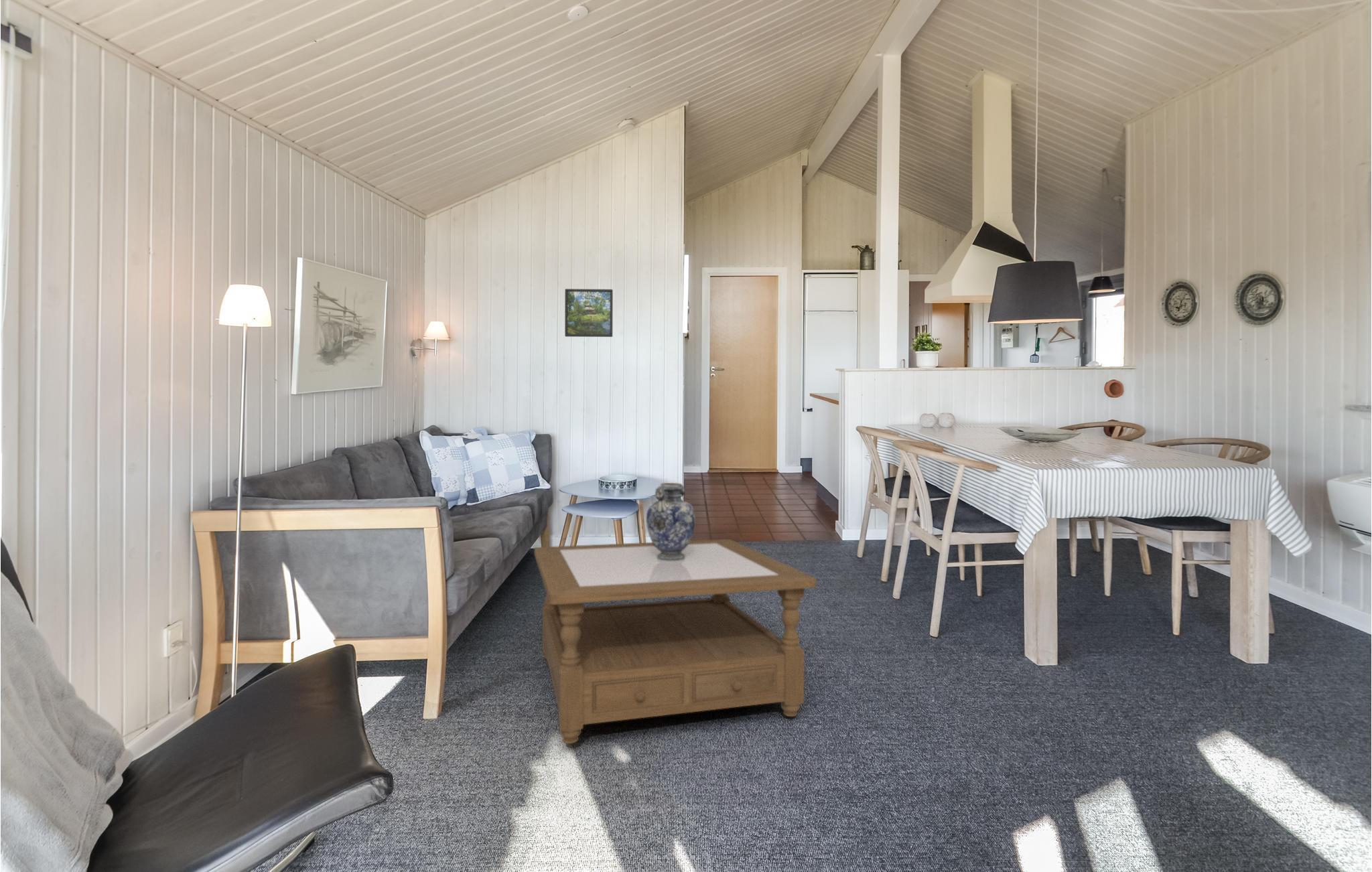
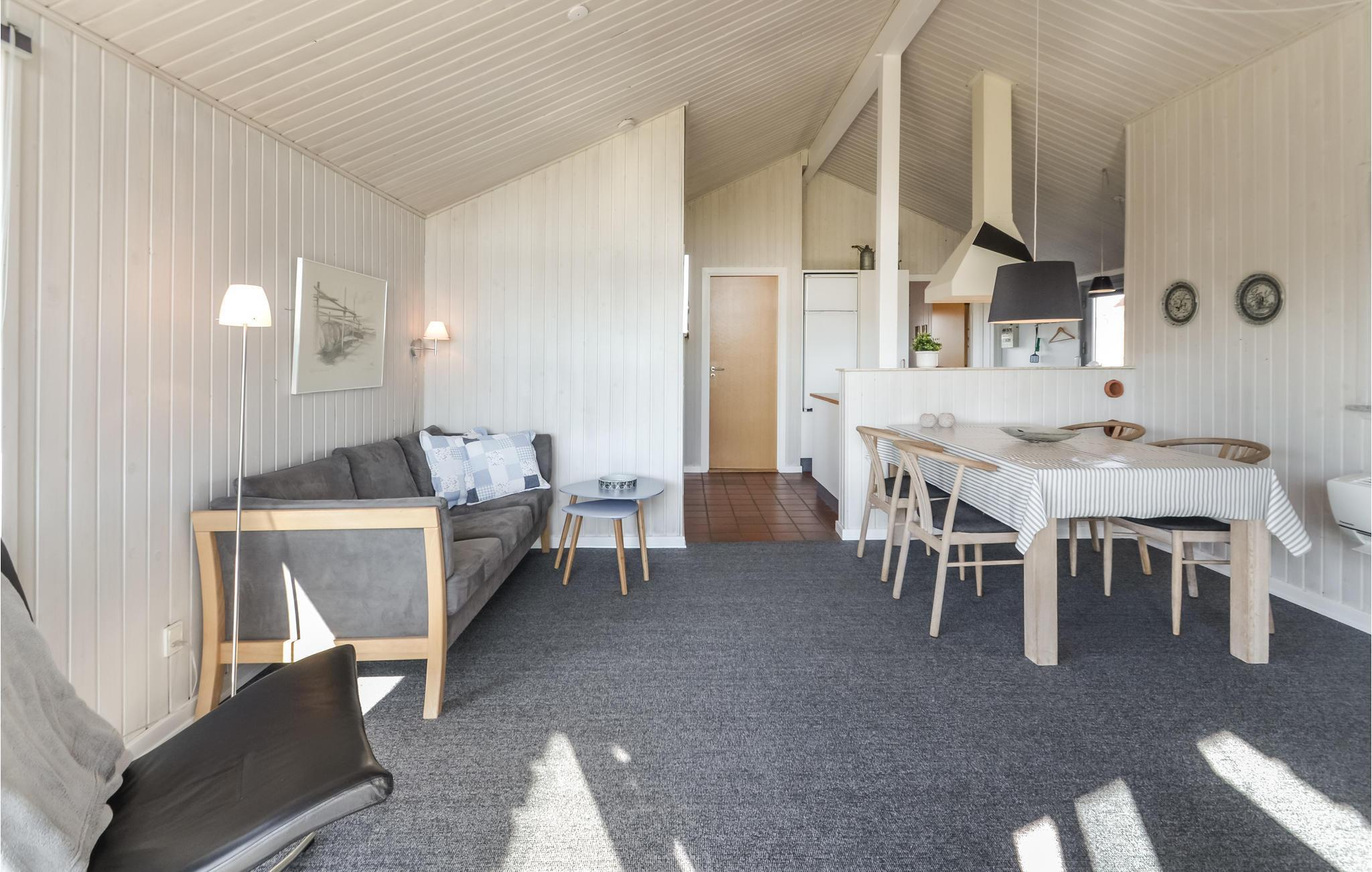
- decorative vase [646,482,696,560]
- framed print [564,288,614,338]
- coffee table [534,538,817,744]
